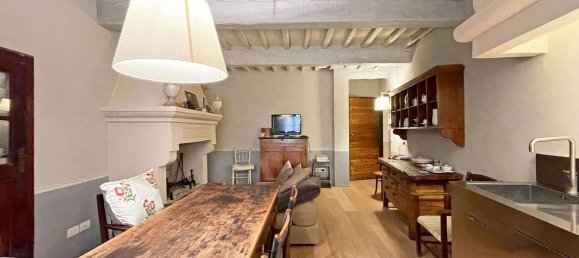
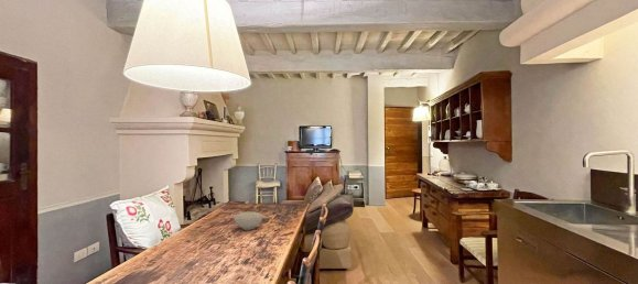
+ bowl [233,210,263,231]
